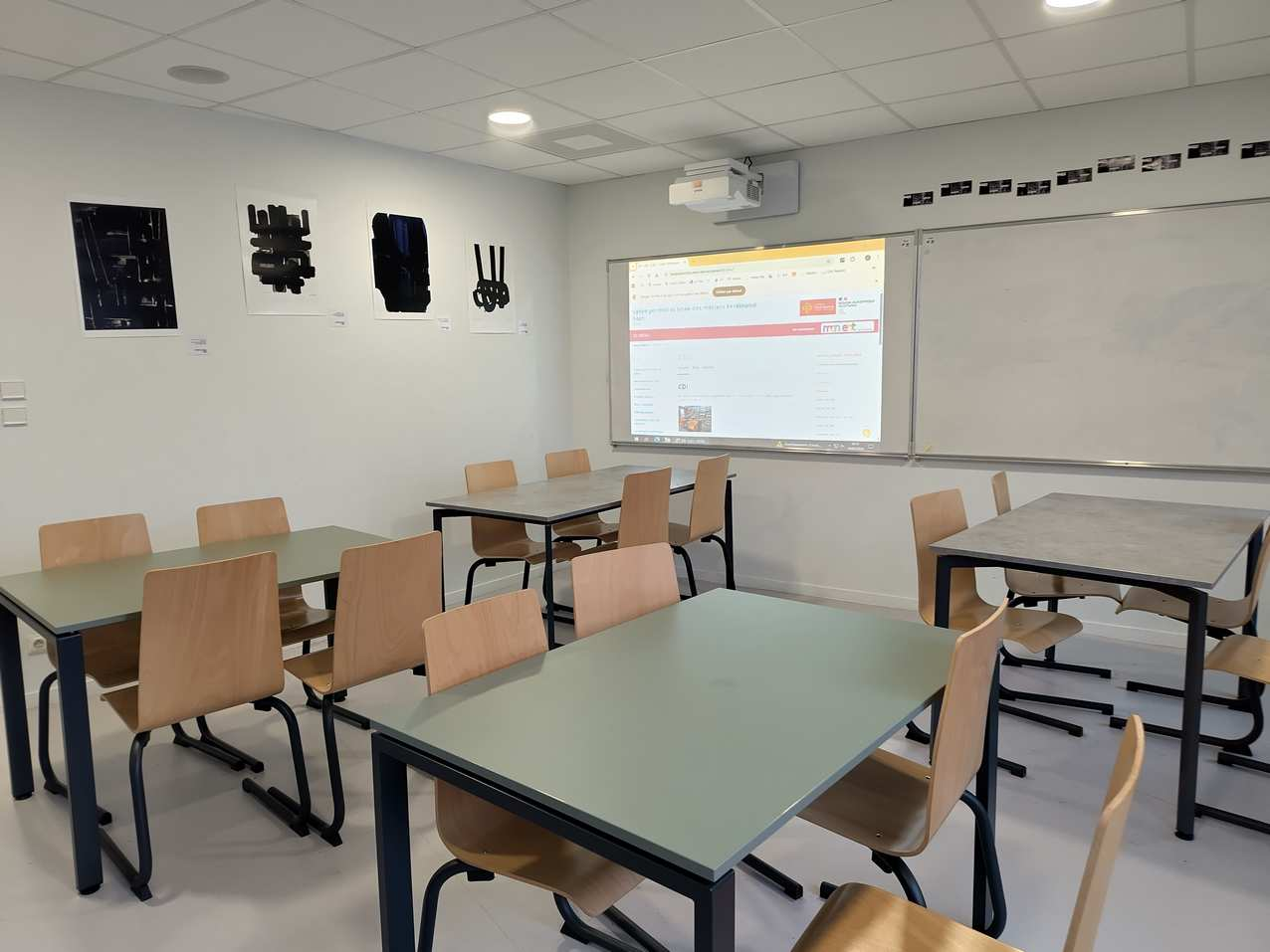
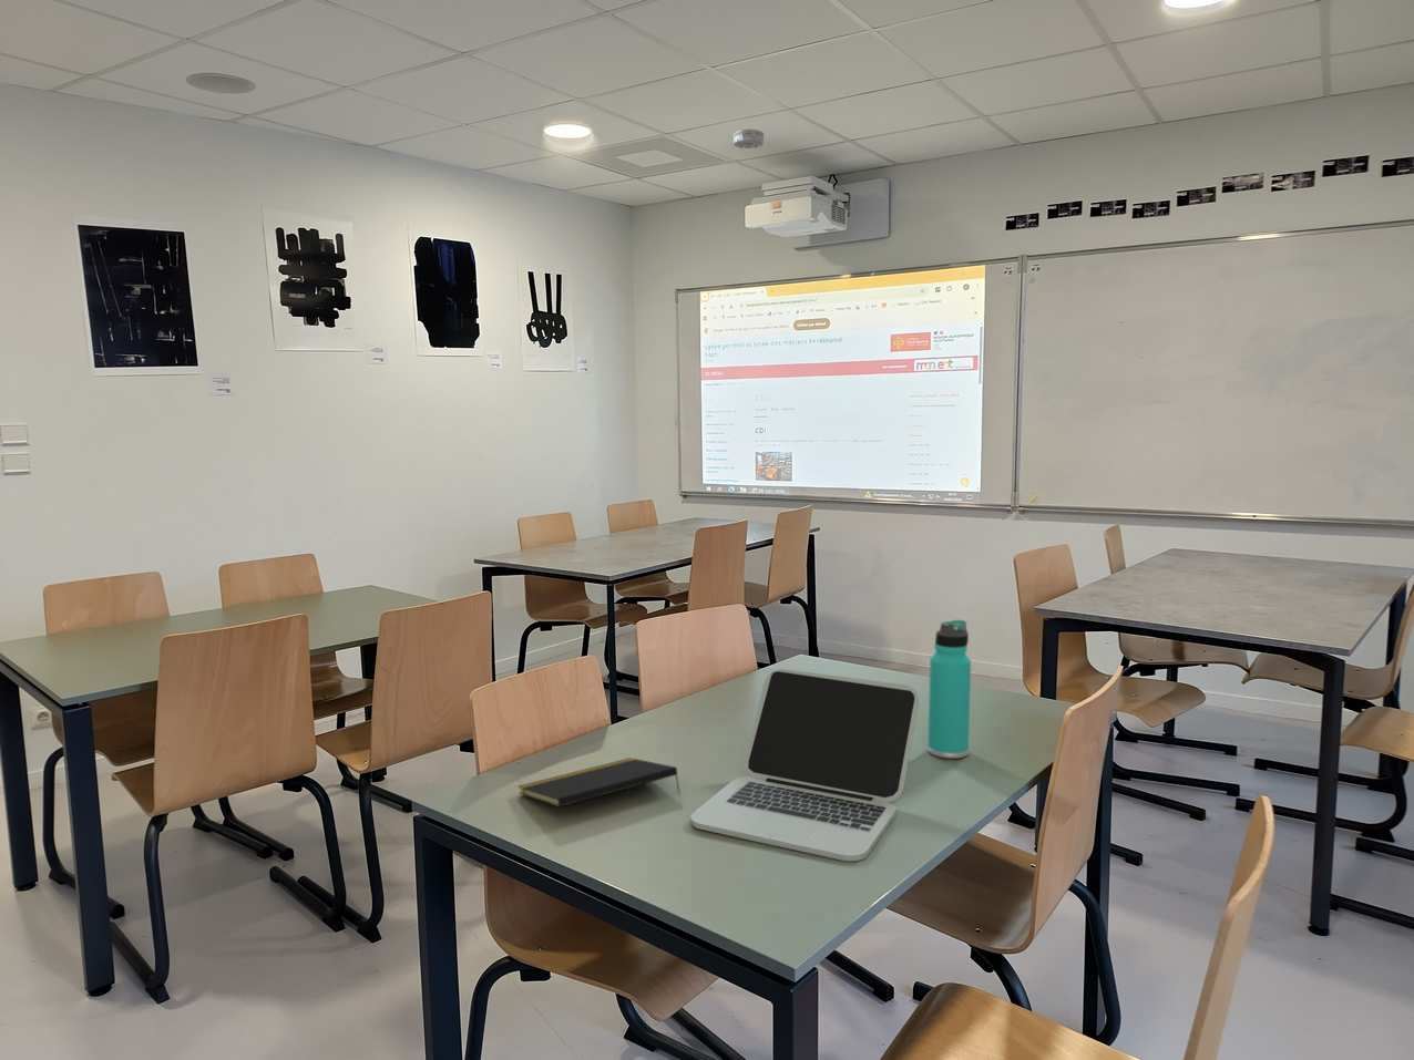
+ thermos bottle [926,619,972,759]
+ laptop [689,668,920,862]
+ smoke detector [733,127,765,149]
+ notepad [518,756,680,808]
